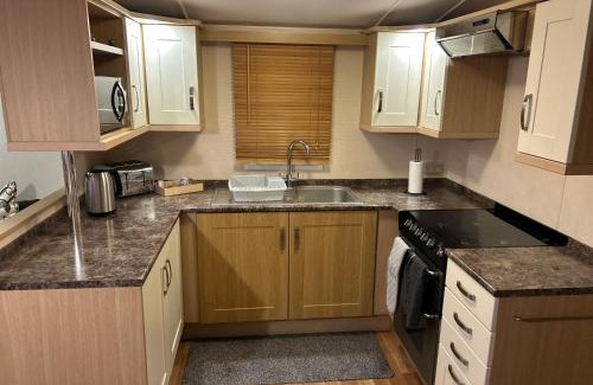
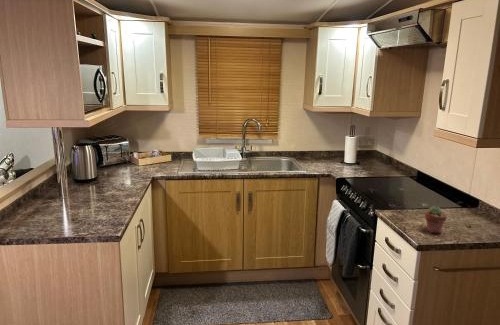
+ potted succulent [424,205,448,234]
